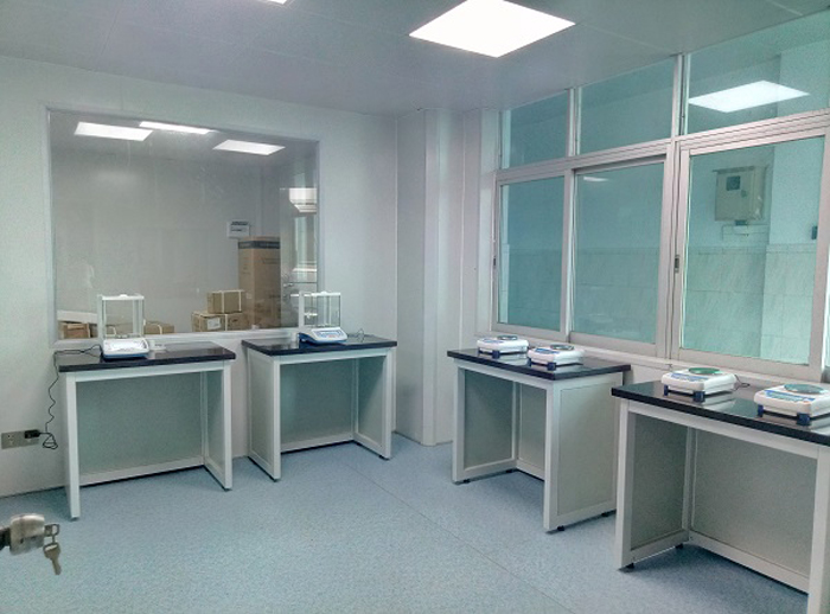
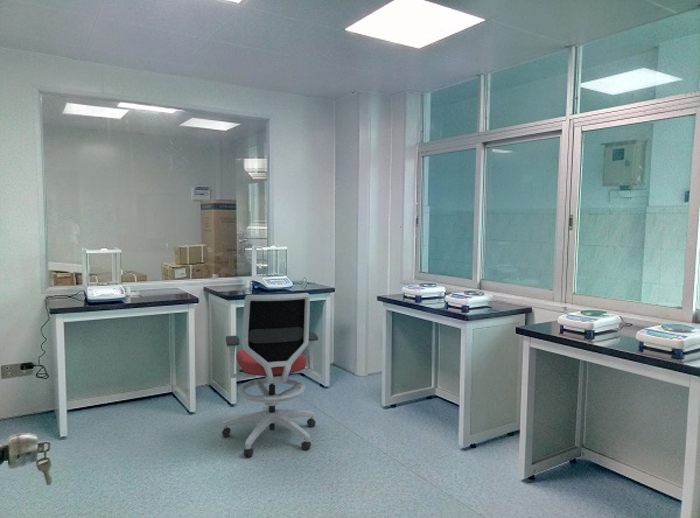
+ office chair [221,292,319,458]
